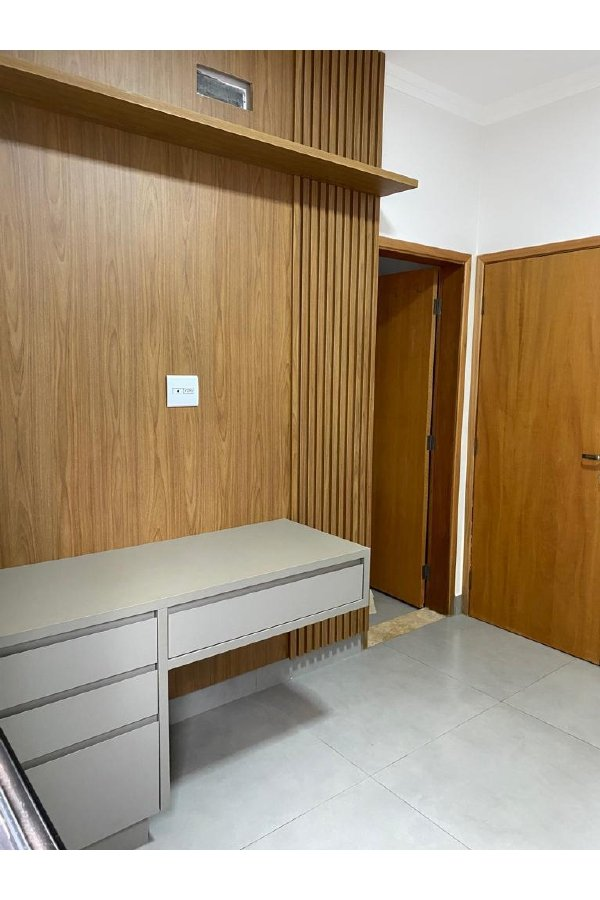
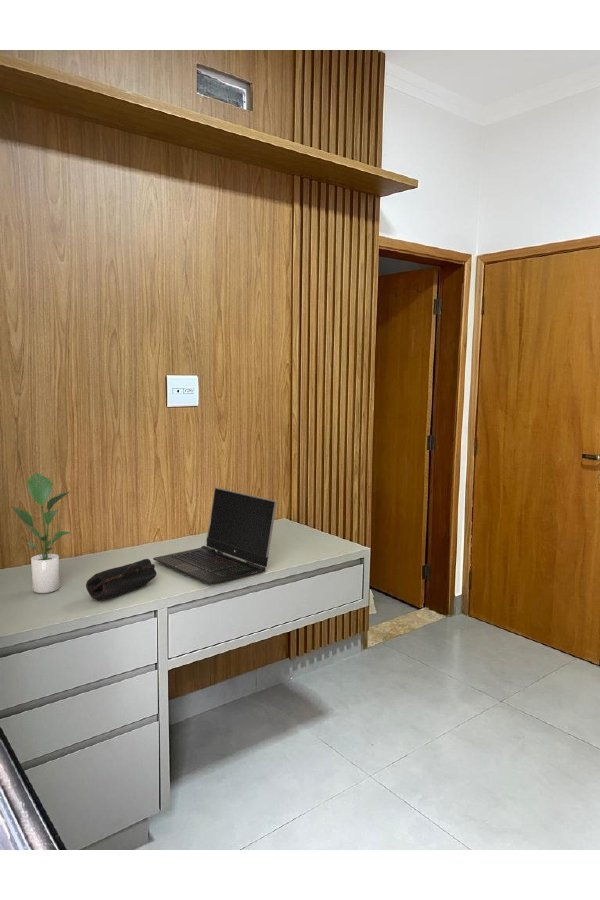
+ laptop computer [152,486,278,585]
+ potted plant [10,472,73,594]
+ pencil case [85,558,158,601]
